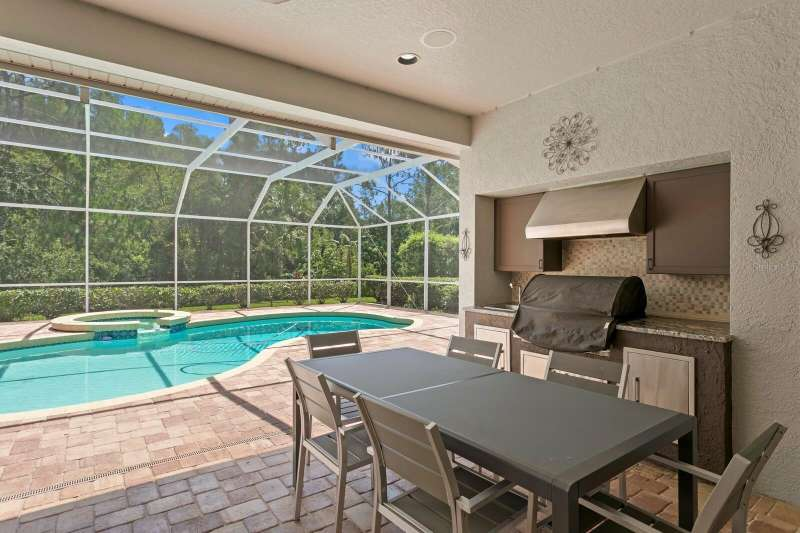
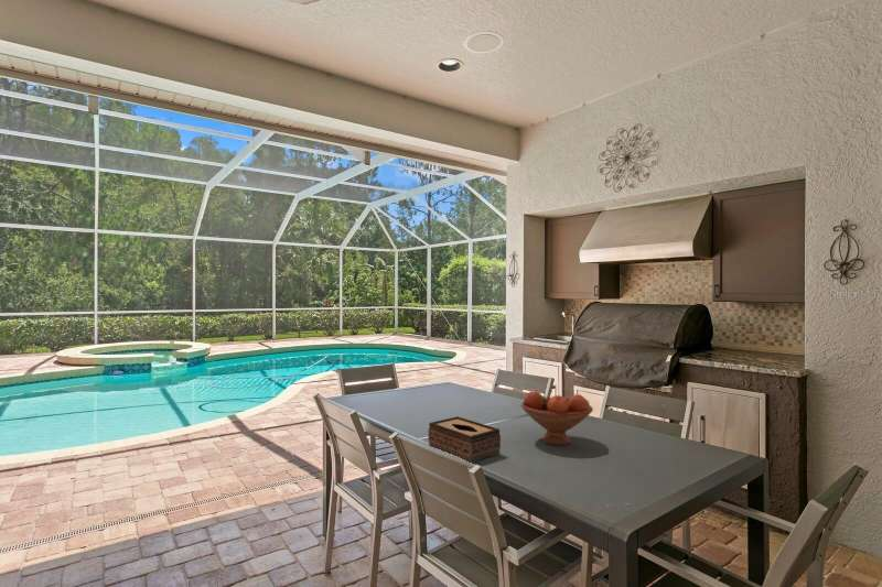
+ fruit bowl [520,390,594,446]
+ tissue box [428,415,502,464]
